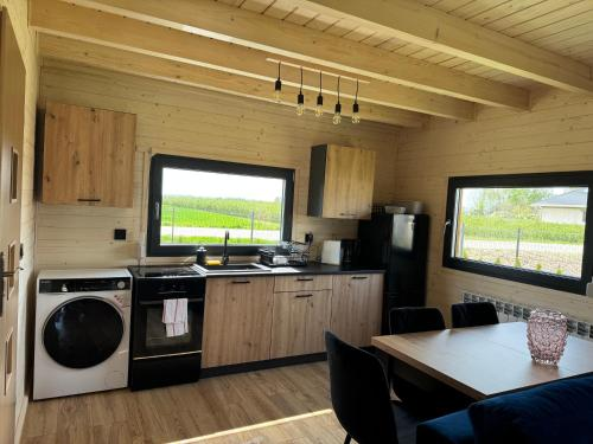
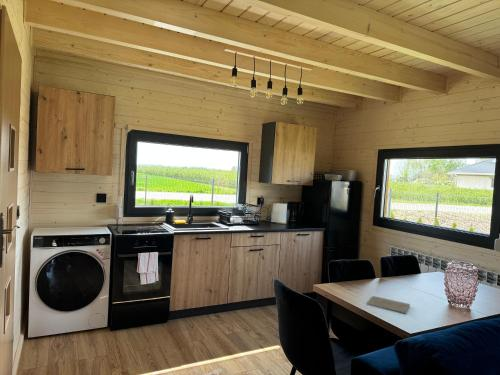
+ notepad [366,295,411,315]
